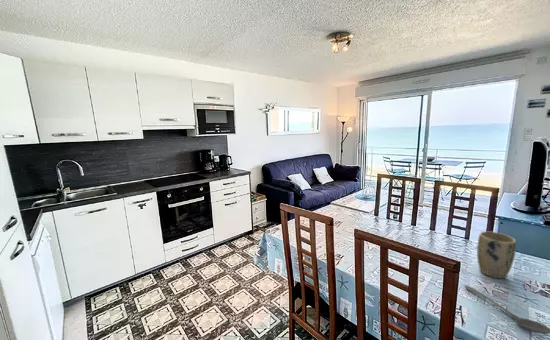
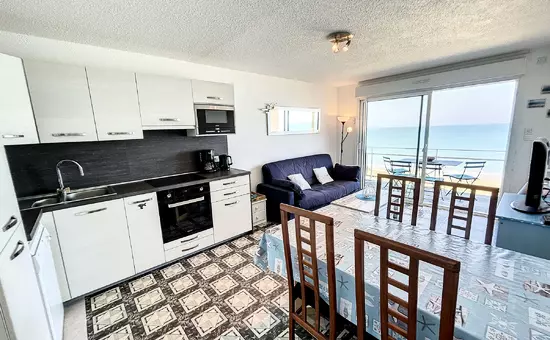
- plant pot [476,231,517,280]
- stirrer [463,284,550,335]
